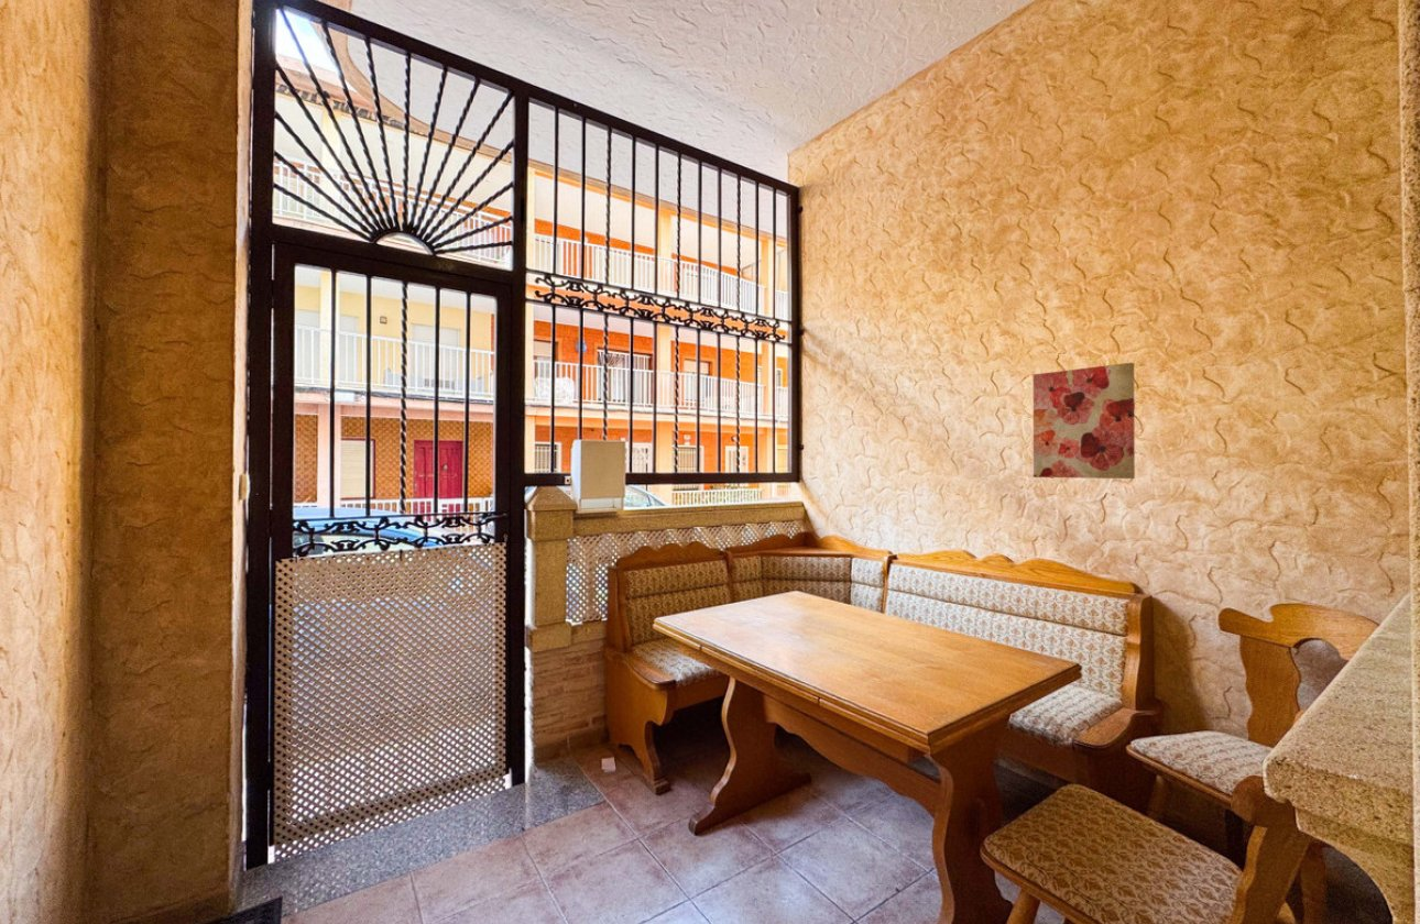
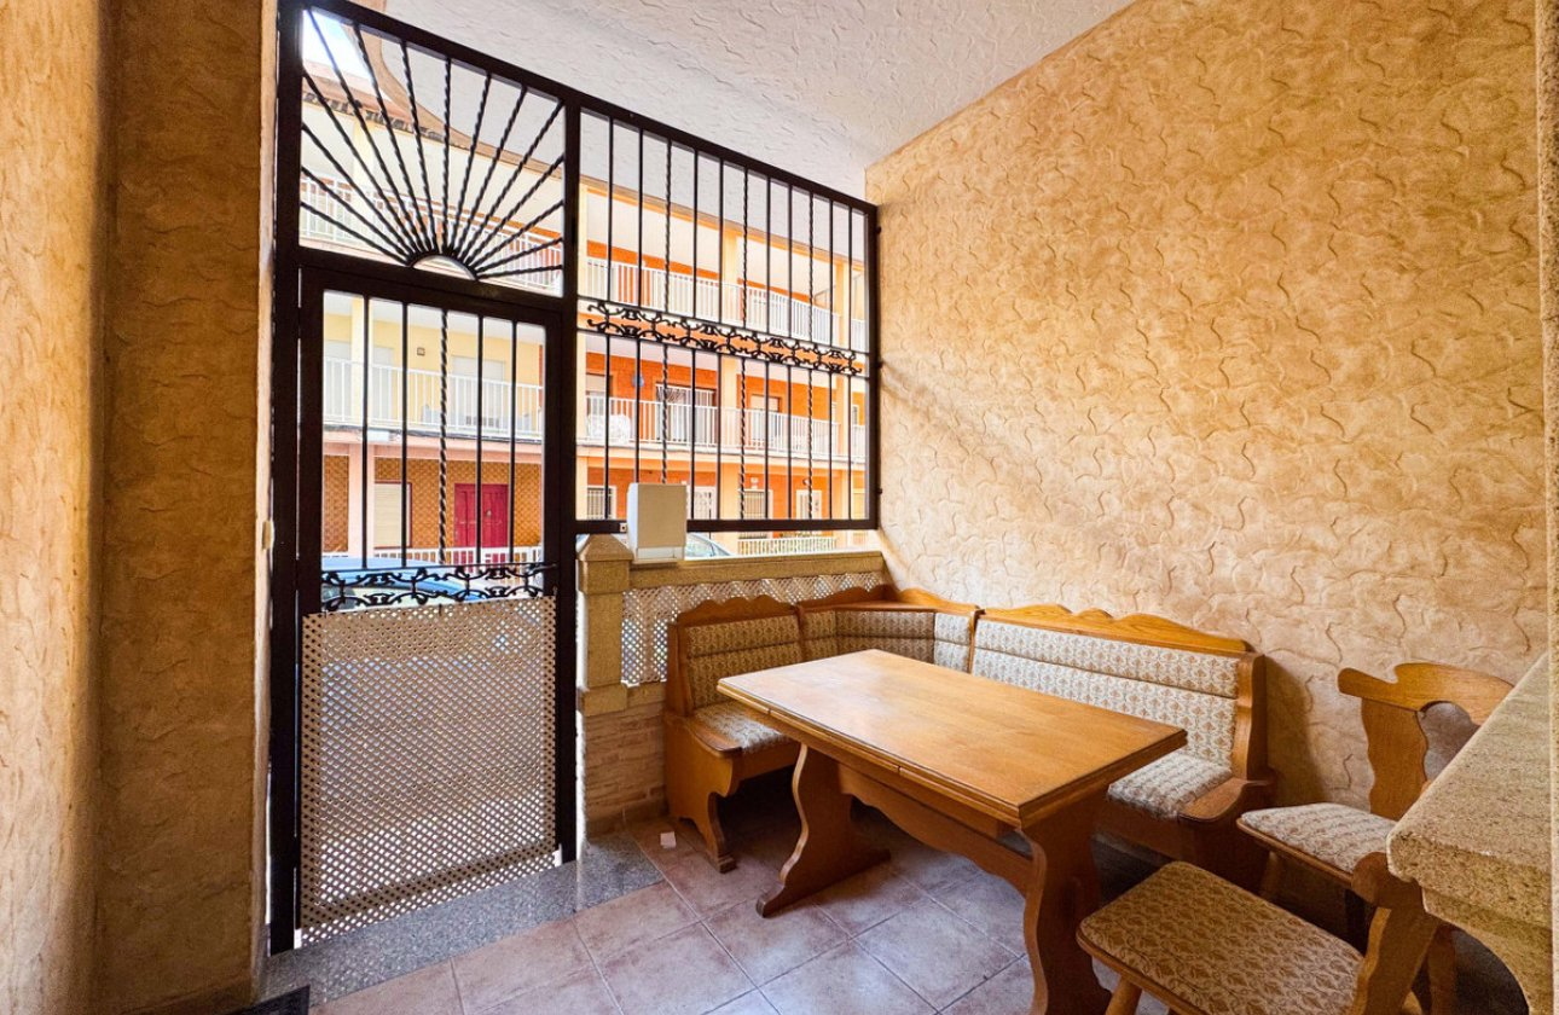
- wall art [1033,362,1136,480]
